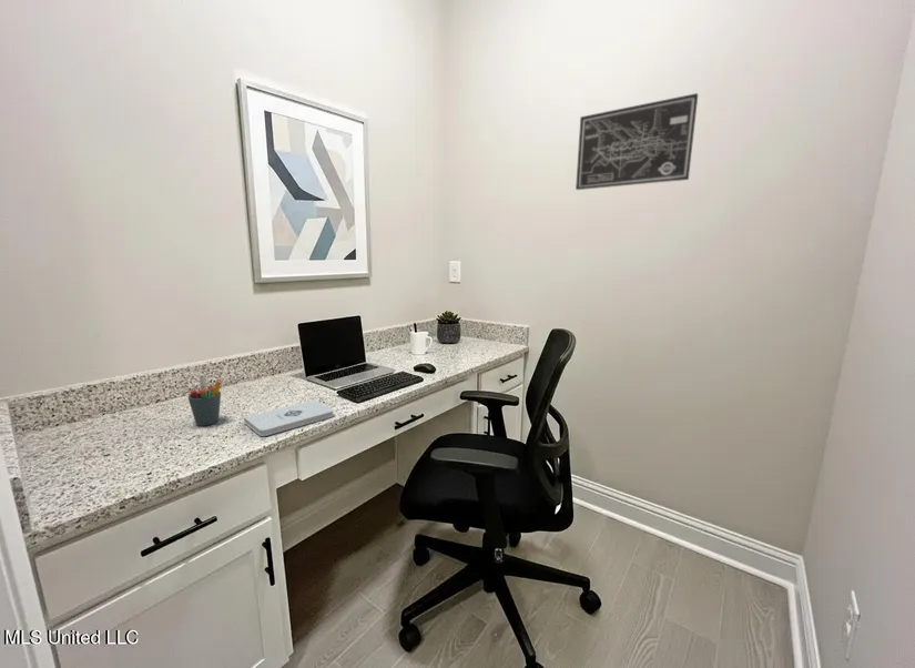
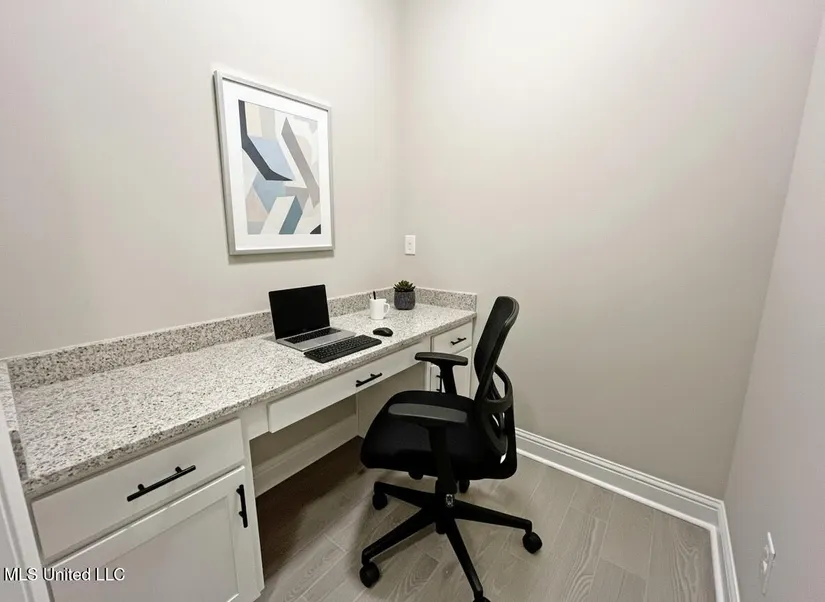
- wall art [575,92,699,191]
- pen holder [186,374,222,427]
- notepad [243,398,335,437]
